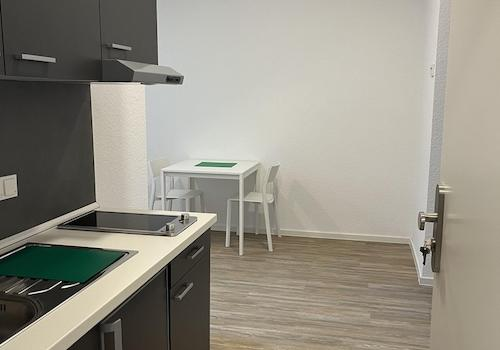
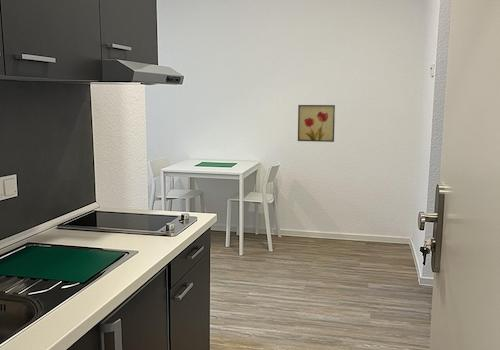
+ wall art [297,104,336,143]
